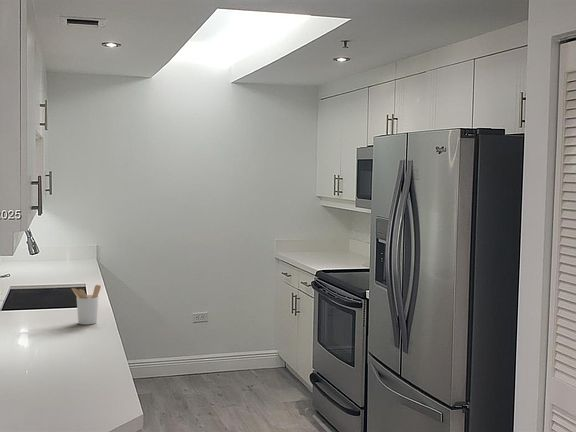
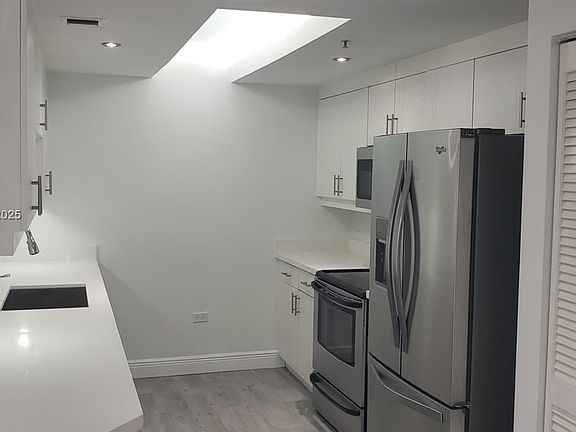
- utensil holder [71,284,102,325]
